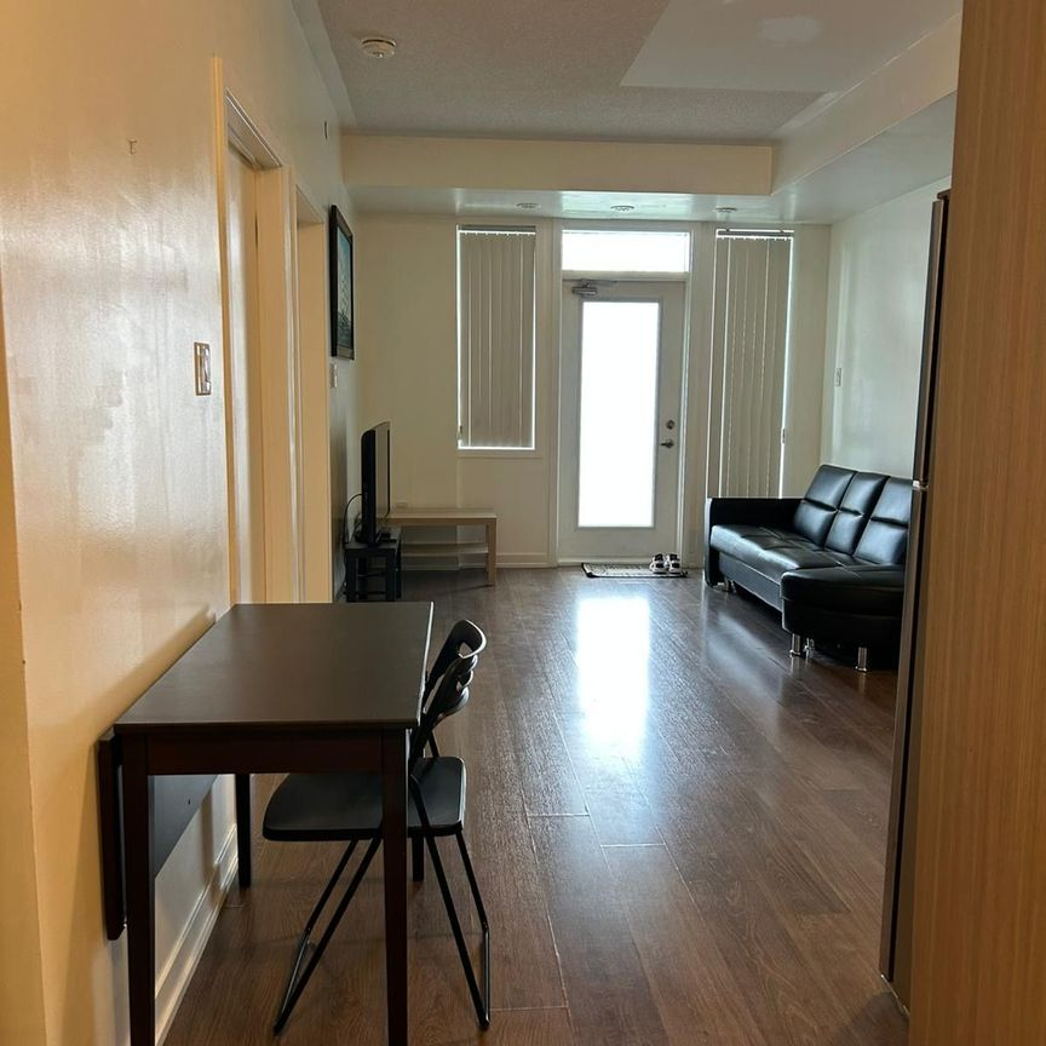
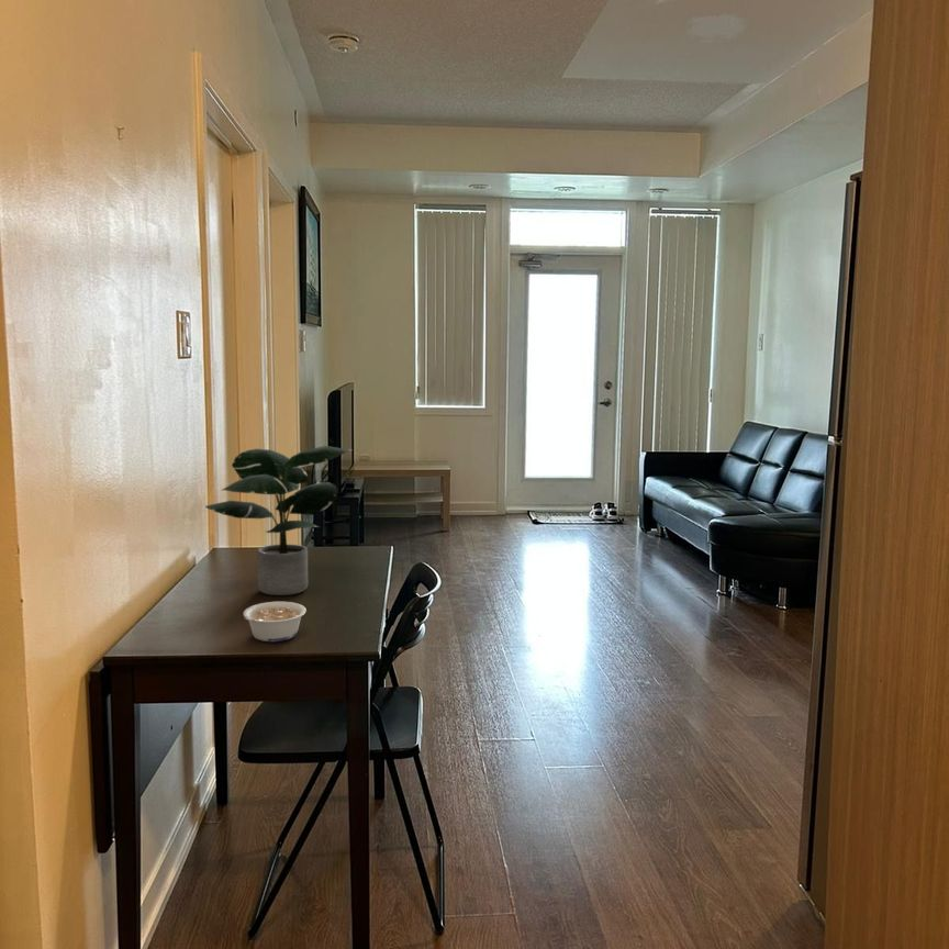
+ legume [242,601,308,643]
+ potted plant [204,445,353,596]
